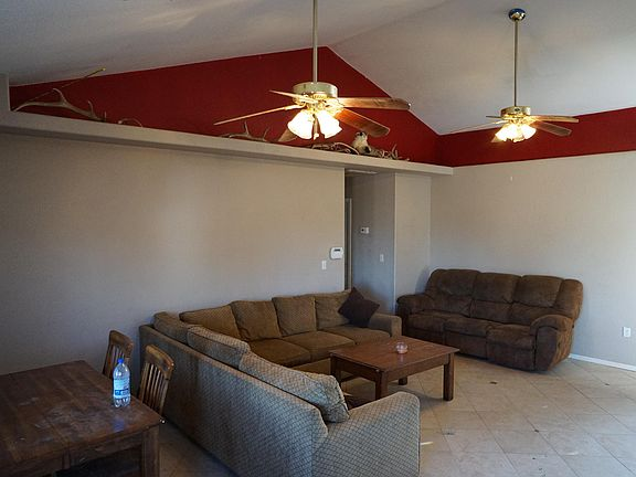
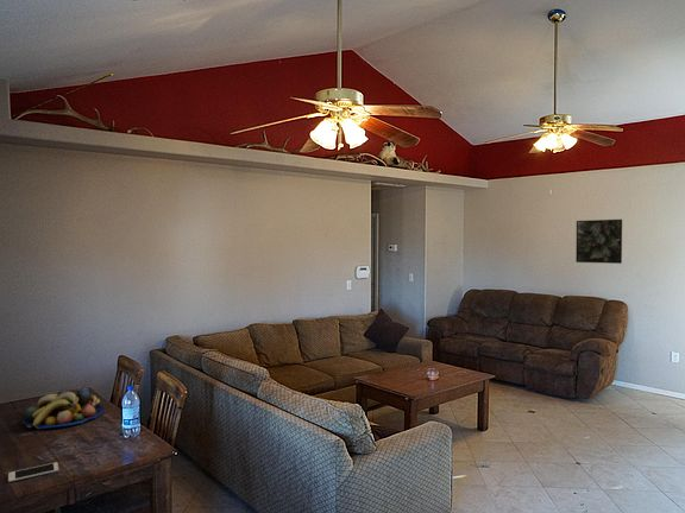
+ cell phone [7,461,59,483]
+ fruit bowl [20,385,106,430]
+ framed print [574,218,623,265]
